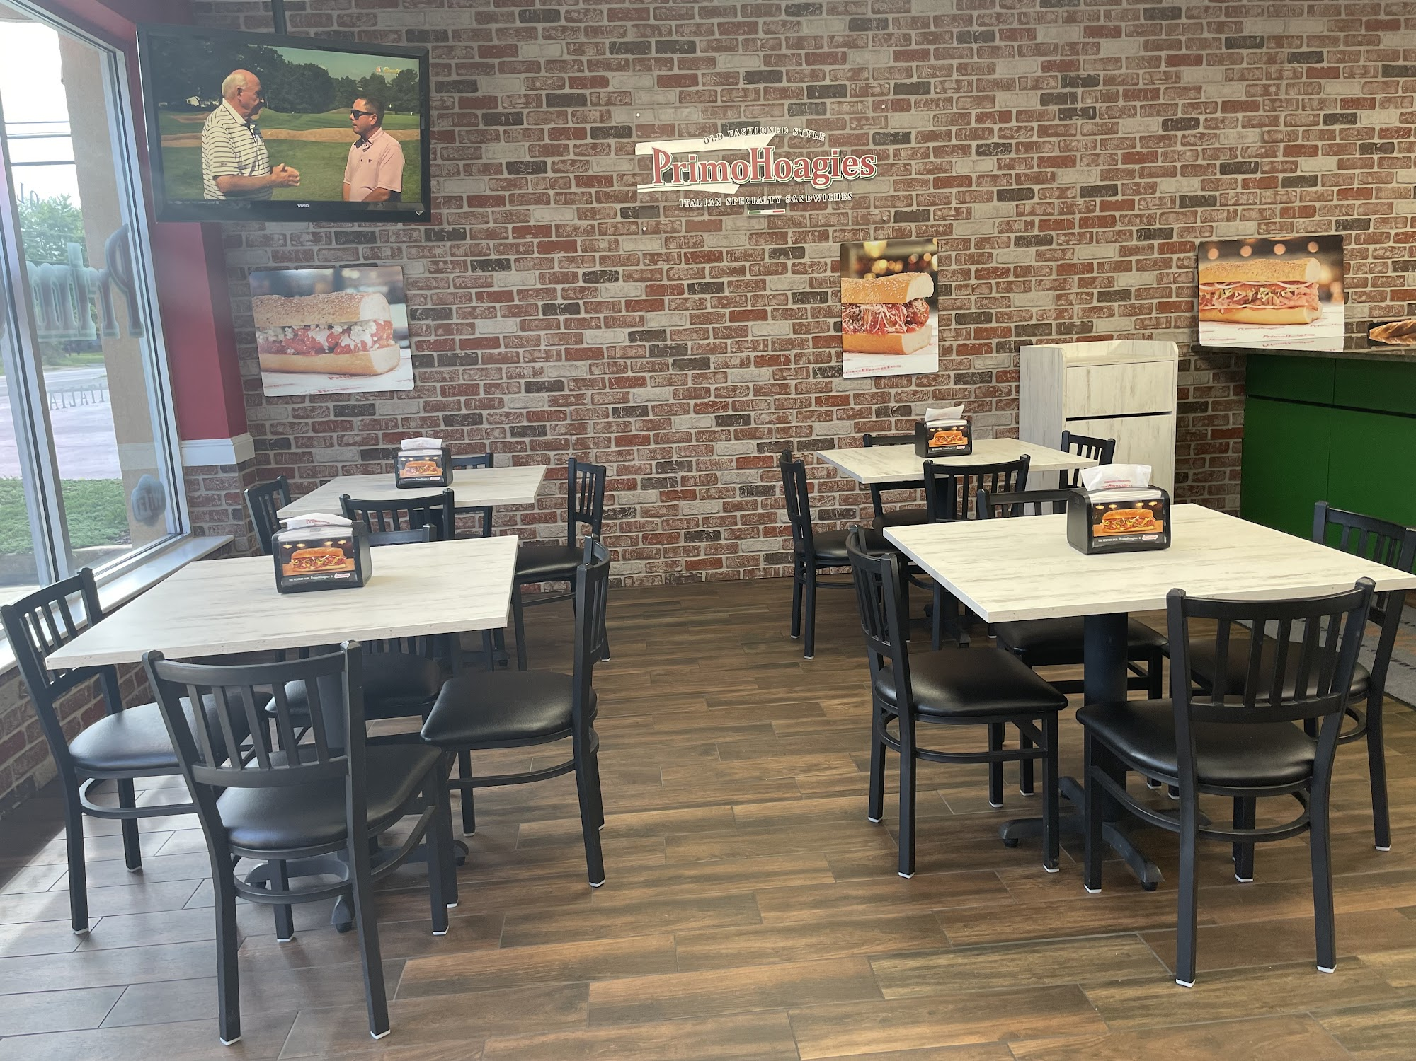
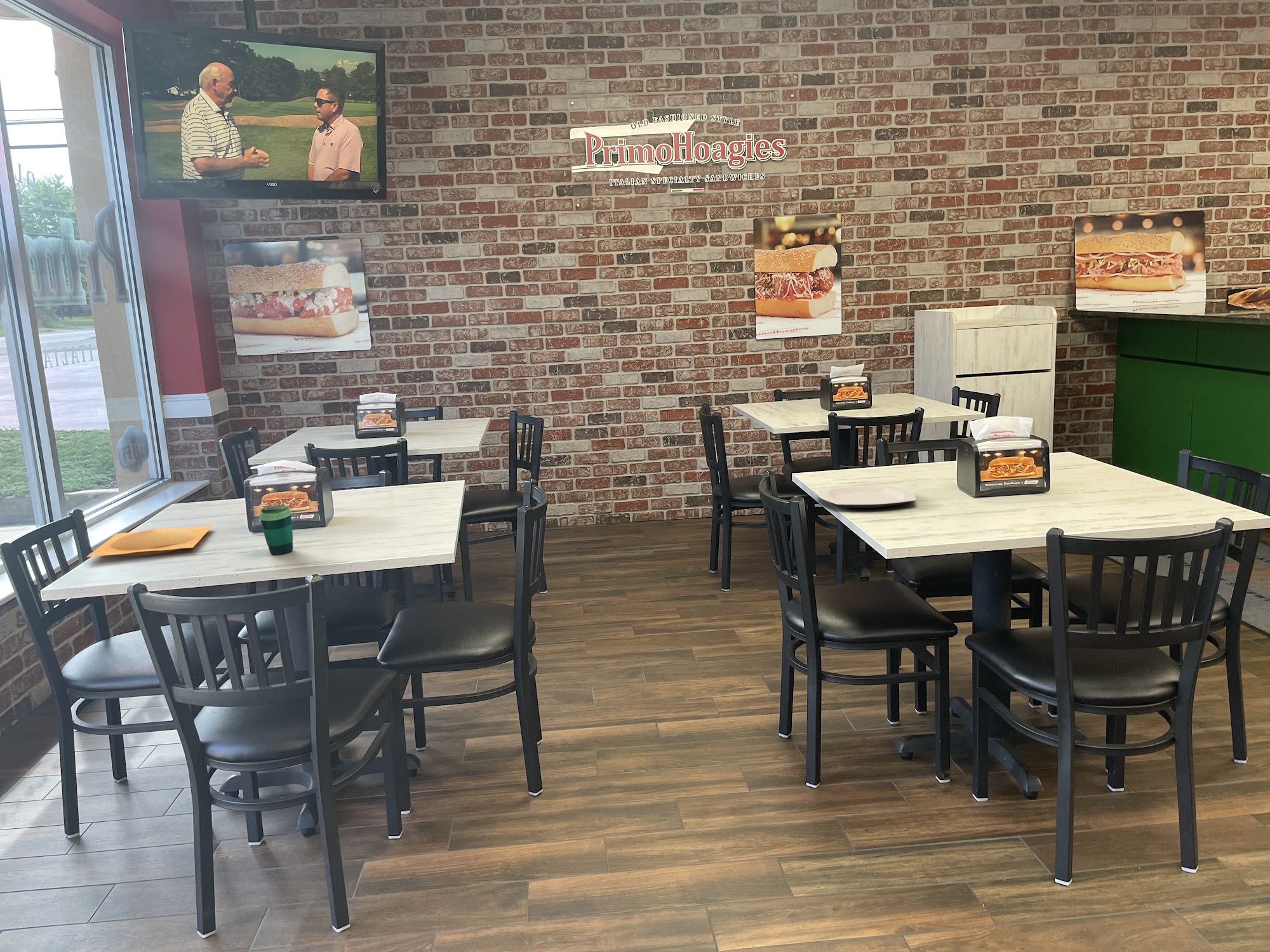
+ plate [86,525,213,558]
+ cup [258,505,293,555]
+ plate [817,485,916,508]
